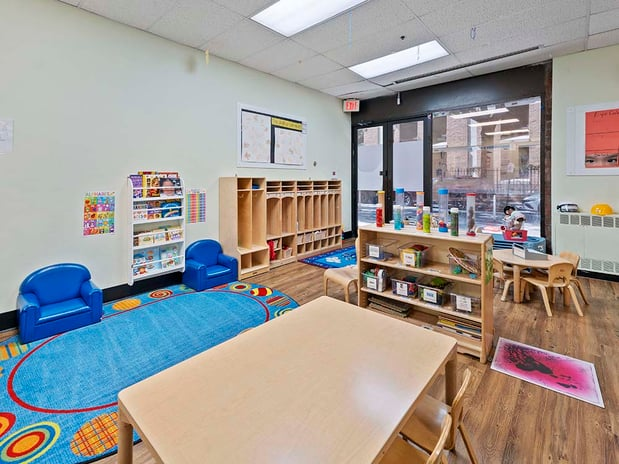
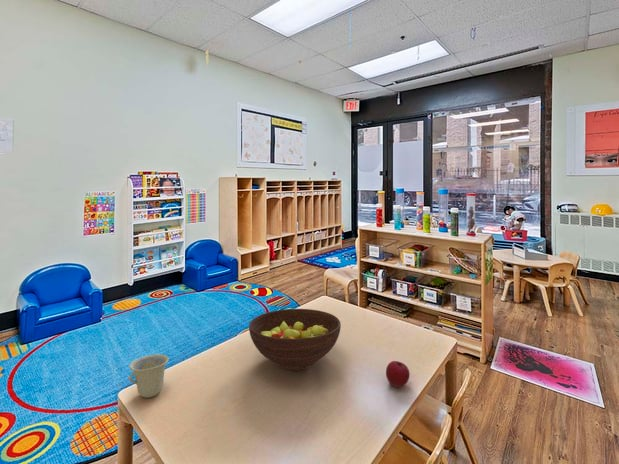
+ apple [385,360,411,388]
+ fruit bowl [248,308,342,371]
+ cup [127,353,170,399]
